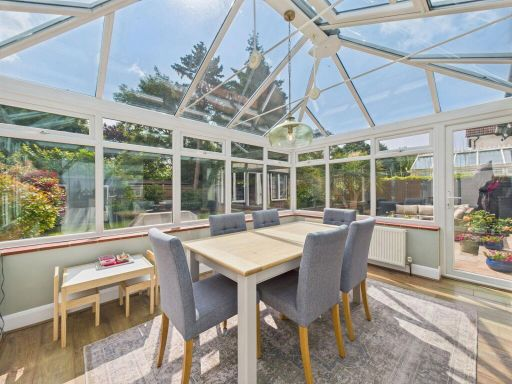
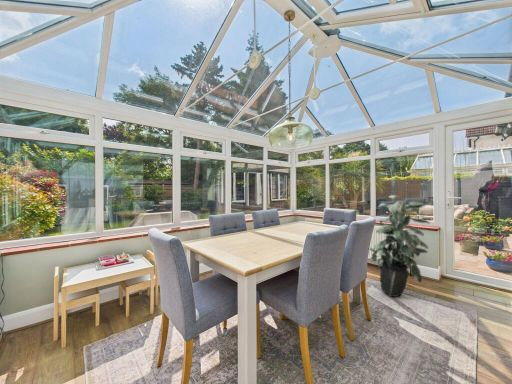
+ indoor plant [368,194,435,298]
